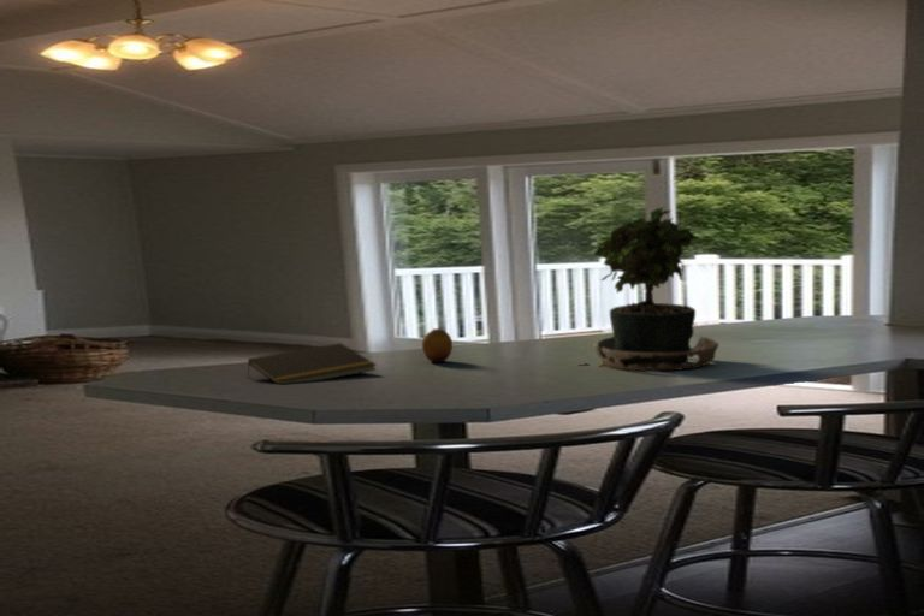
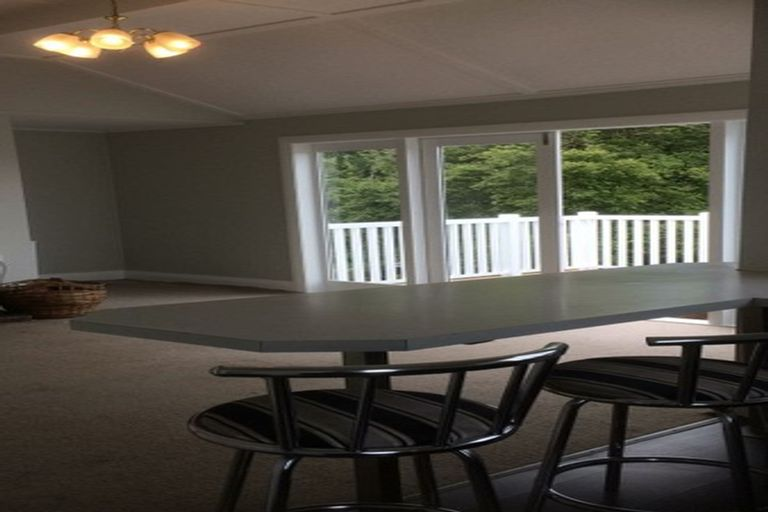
- potted plant [576,205,721,372]
- notepad [247,342,378,385]
- fruit [421,327,454,363]
